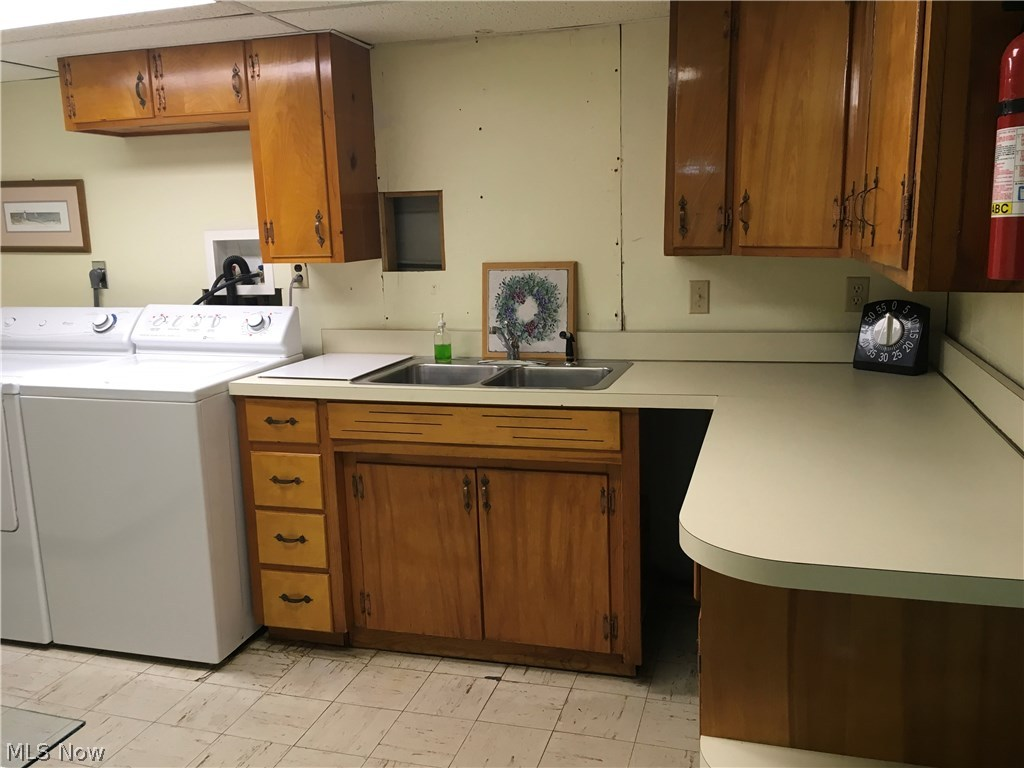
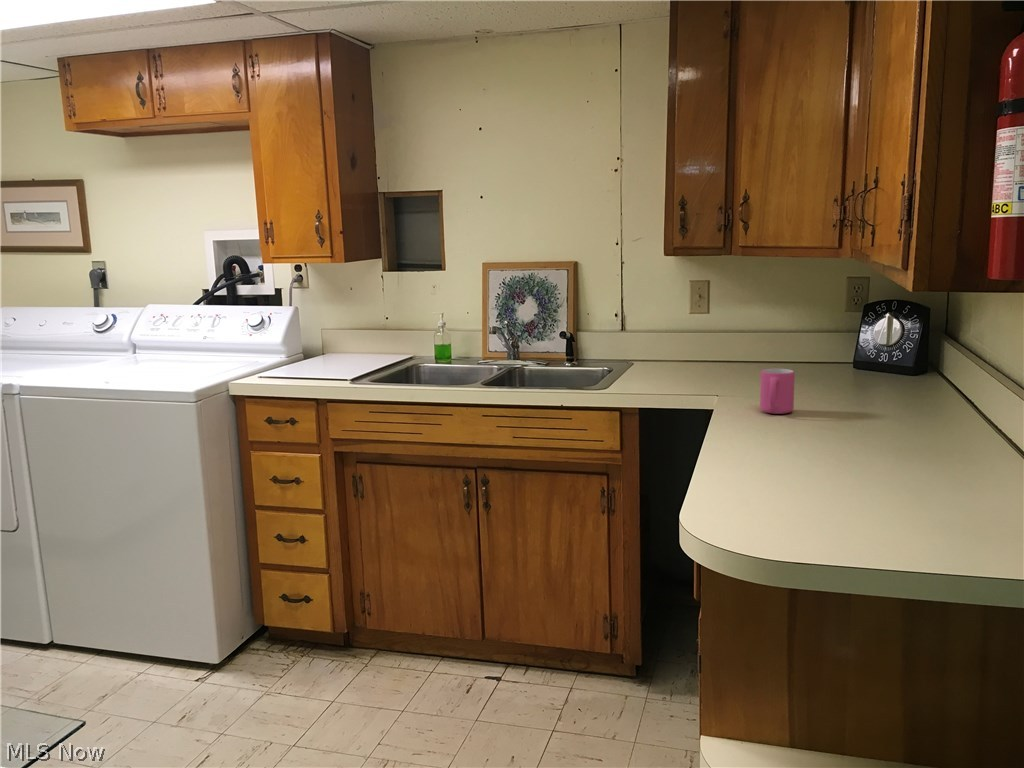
+ mug [759,368,796,415]
